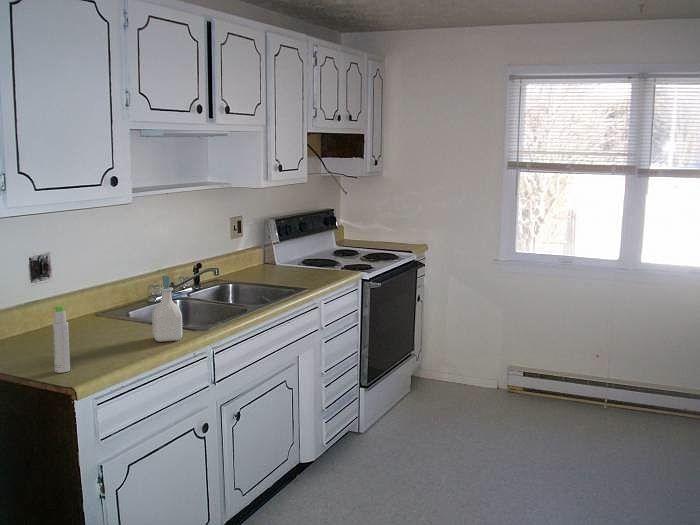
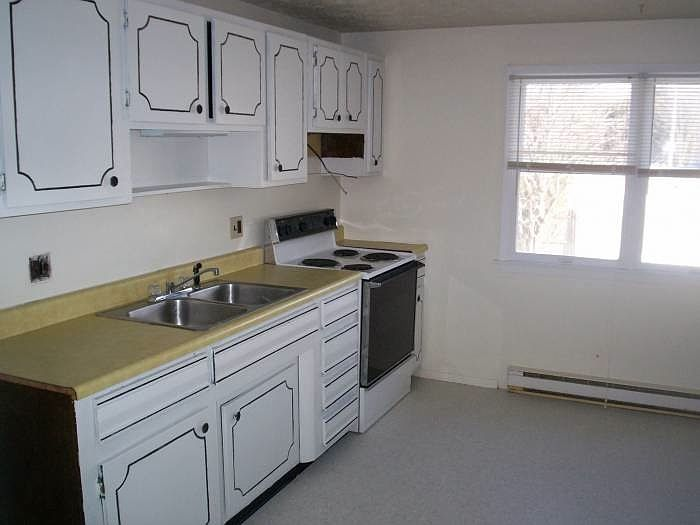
- soap bottle [151,274,183,343]
- bottle [52,305,71,374]
